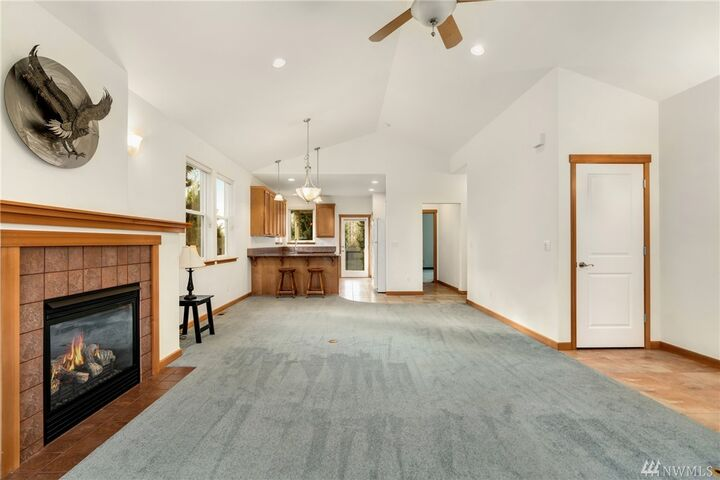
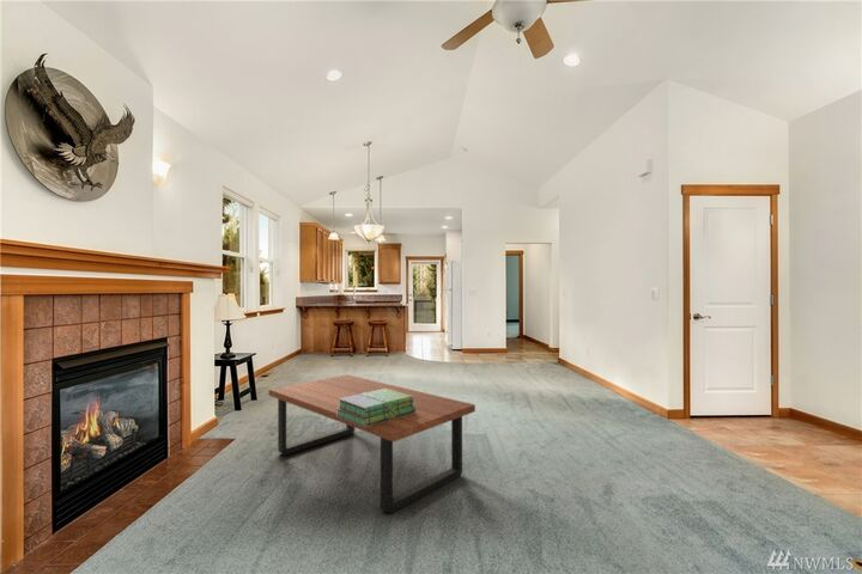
+ stack of books [336,389,417,427]
+ coffee table [268,373,476,514]
